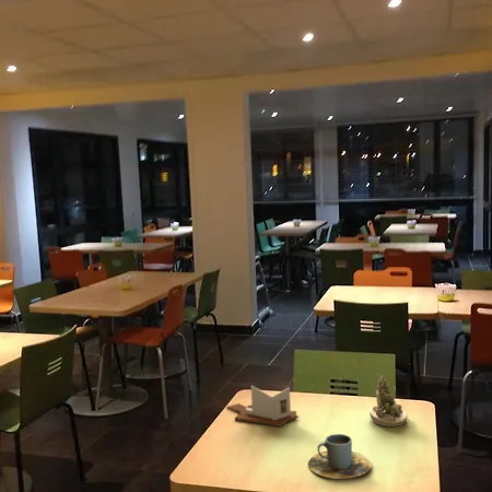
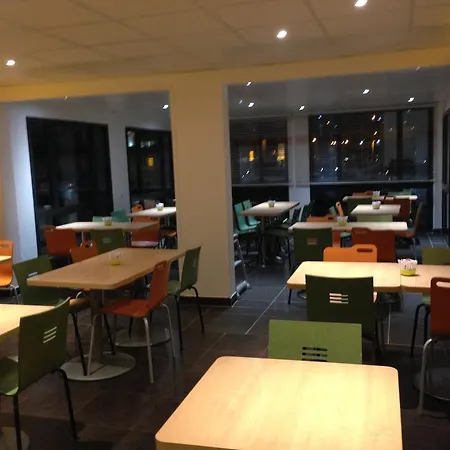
- succulent planter [368,374,409,427]
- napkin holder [225,385,298,427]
- cup [307,433,372,480]
